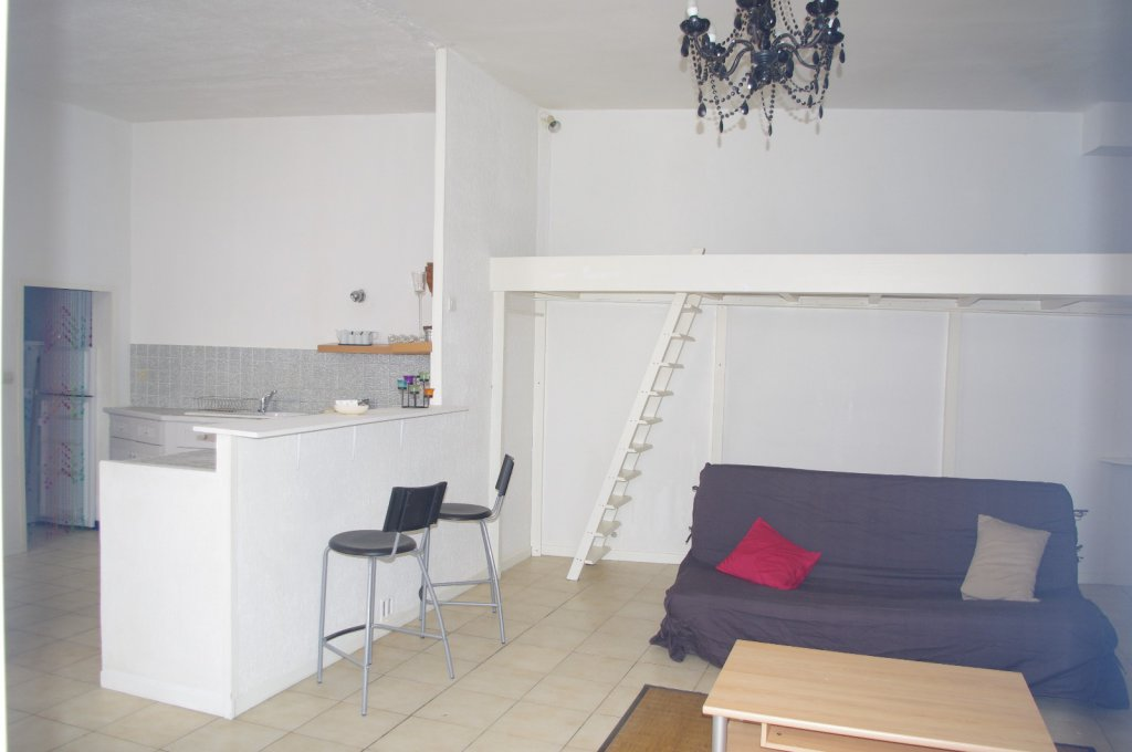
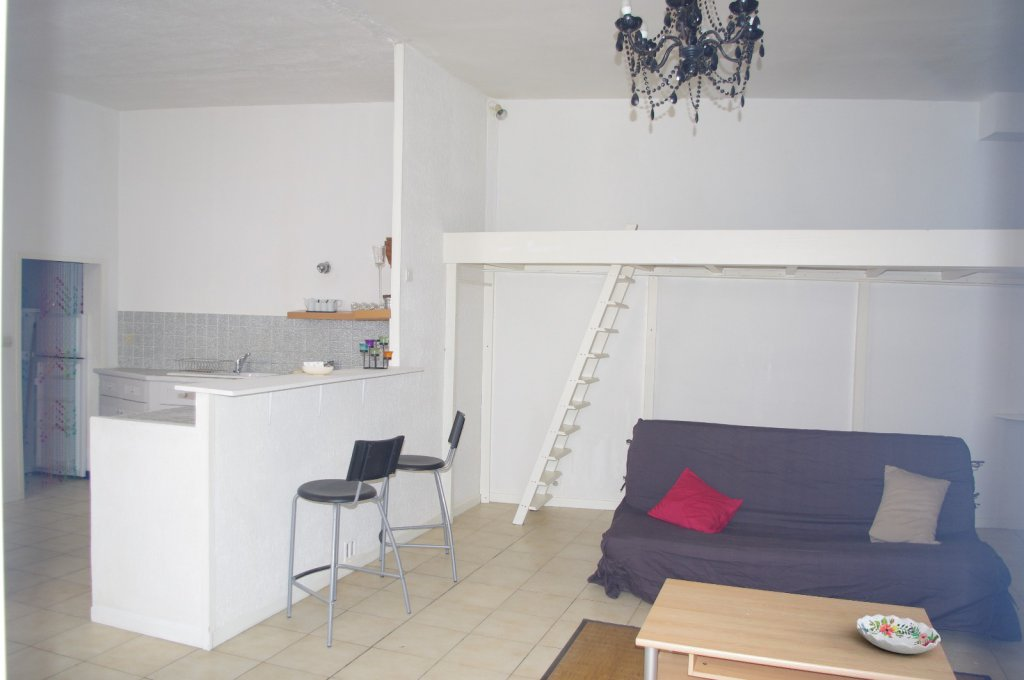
+ decorative bowl [855,613,942,655]
